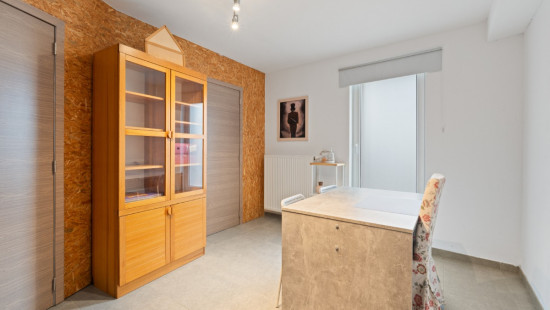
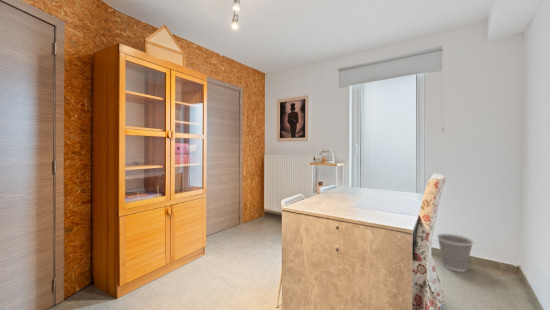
+ wastebasket [436,233,474,273]
